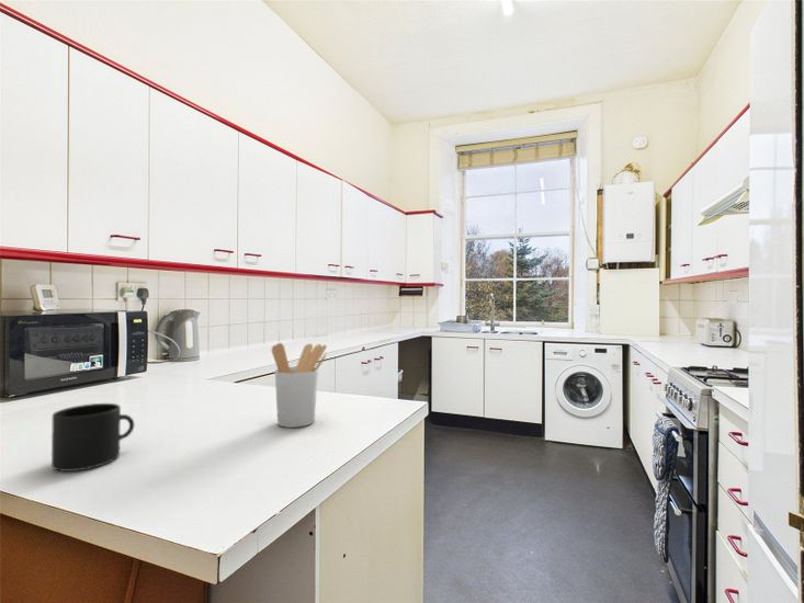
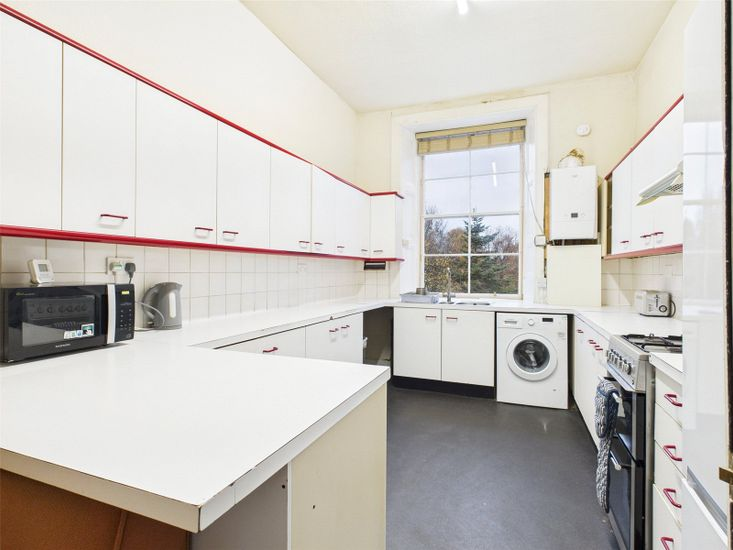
- mug [50,402,135,473]
- utensil holder [271,342,328,429]
